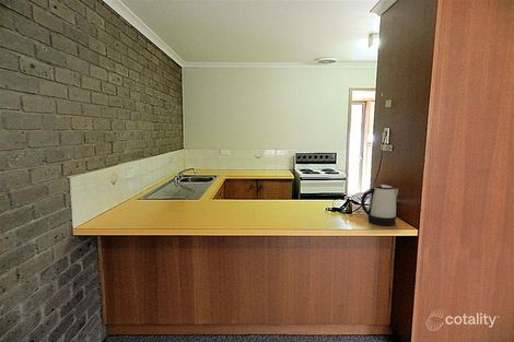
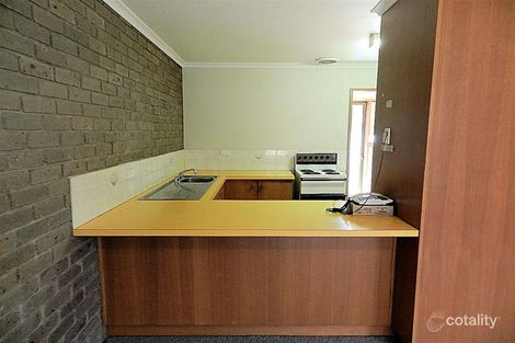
- kettle [360,184,399,226]
